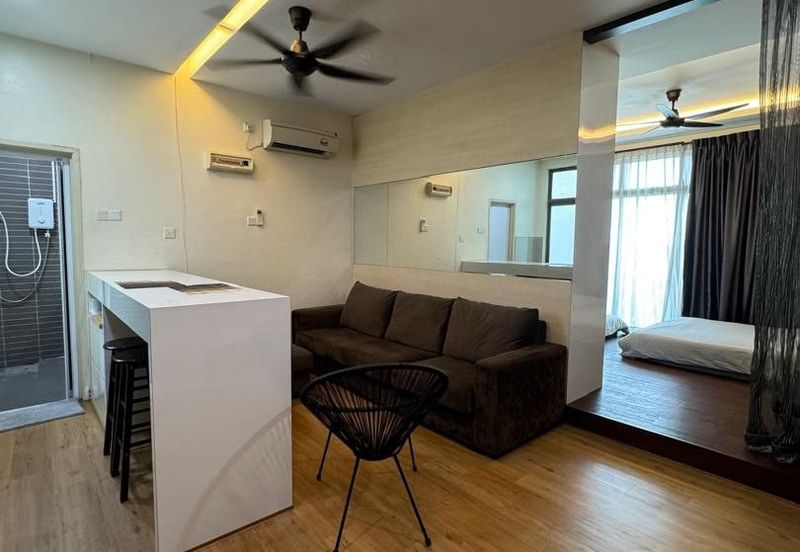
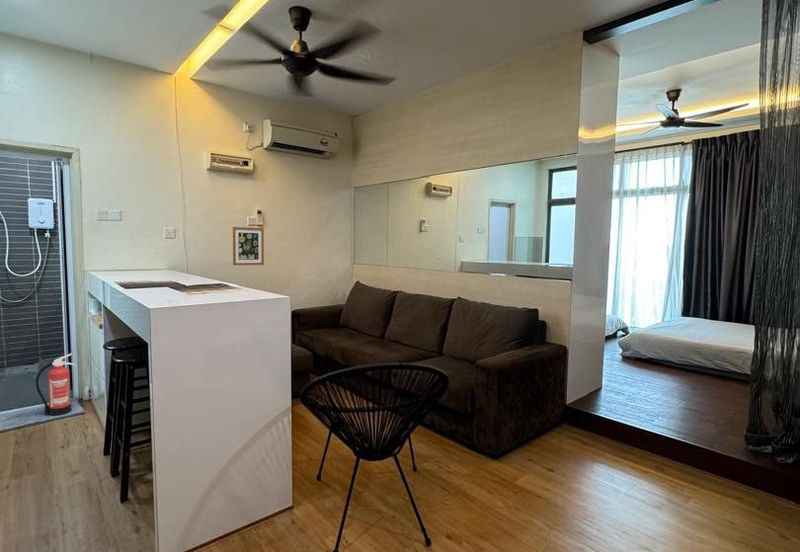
+ wall art [232,226,265,266]
+ fire extinguisher [35,352,75,416]
